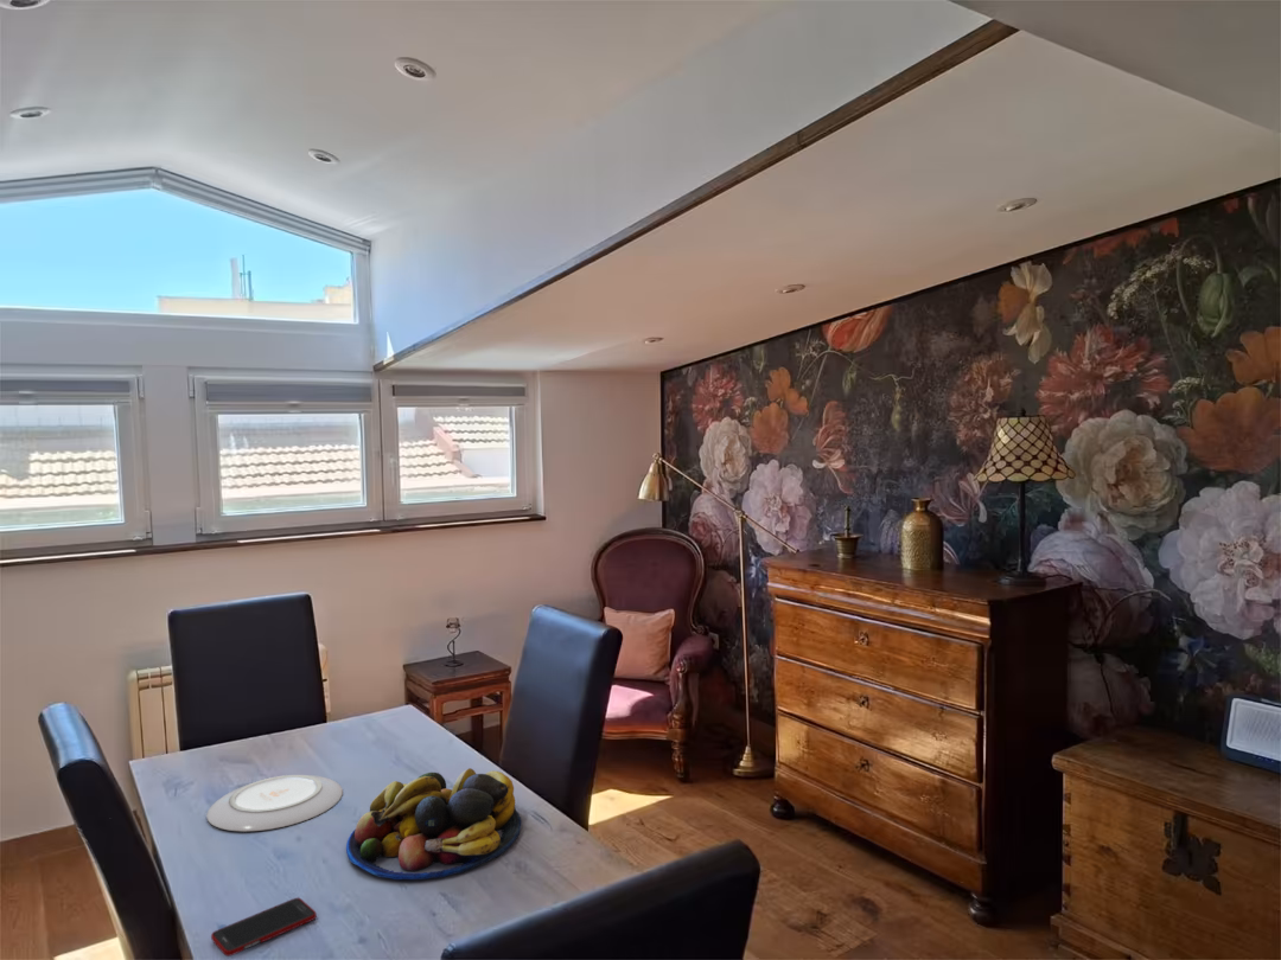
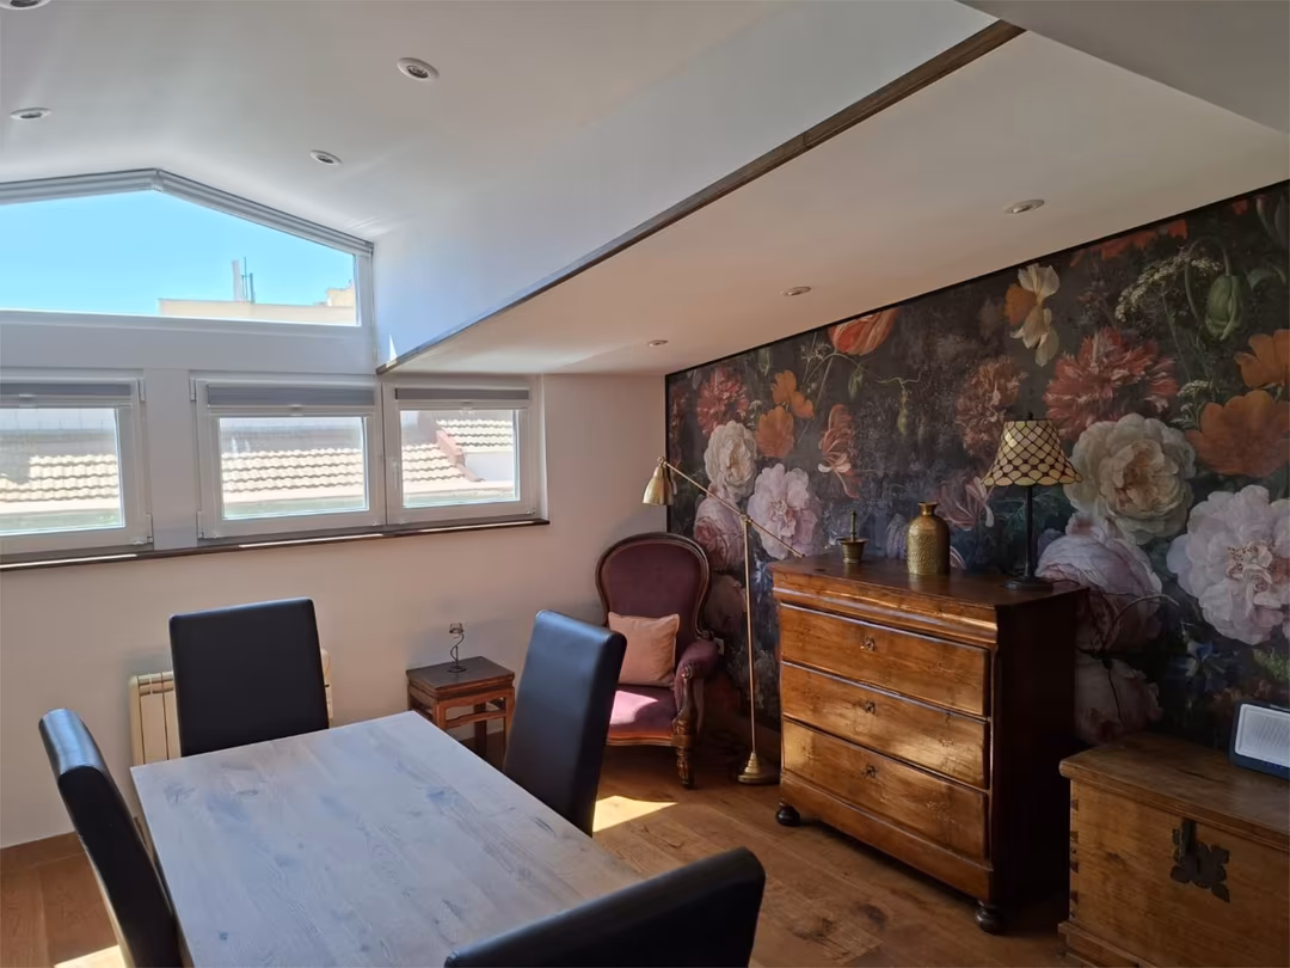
- plate [205,774,344,833]
- cell phone [210,897,318,958]
- fruit bowl [345,767,523,881]
